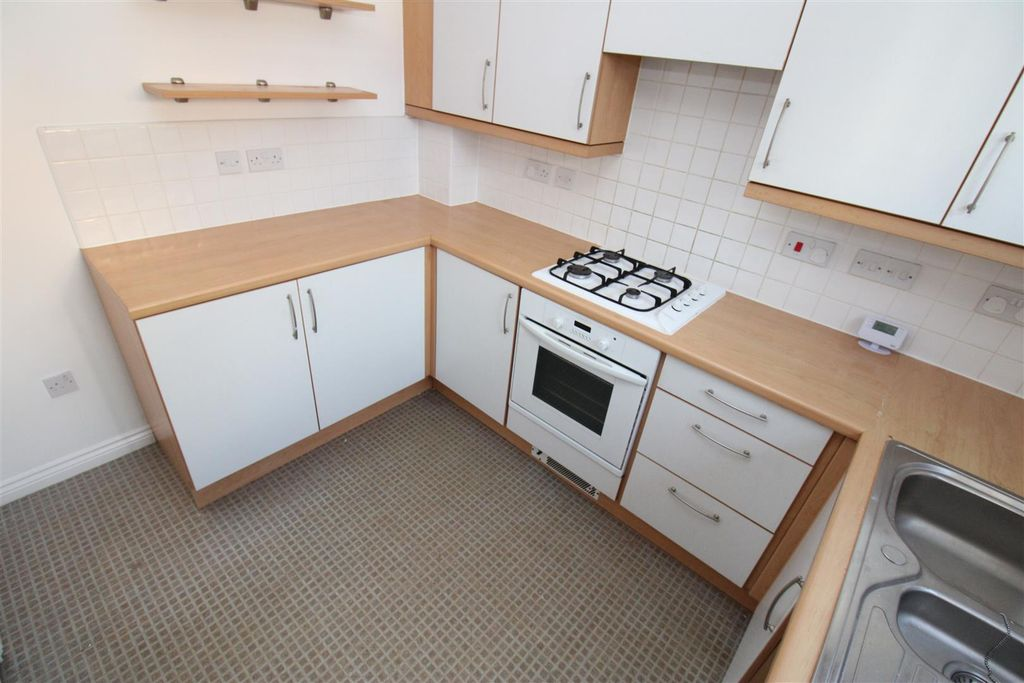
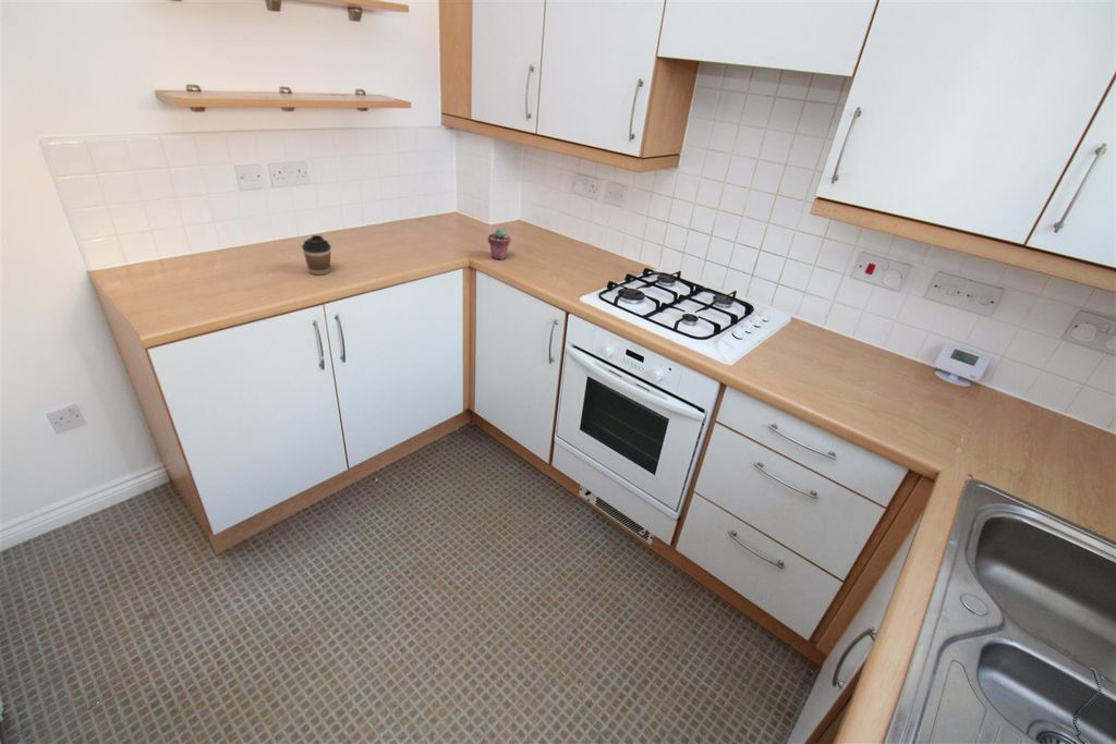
+ coffee cup [301,234,332,276]
+ potted succulent [487,228,511,260]
